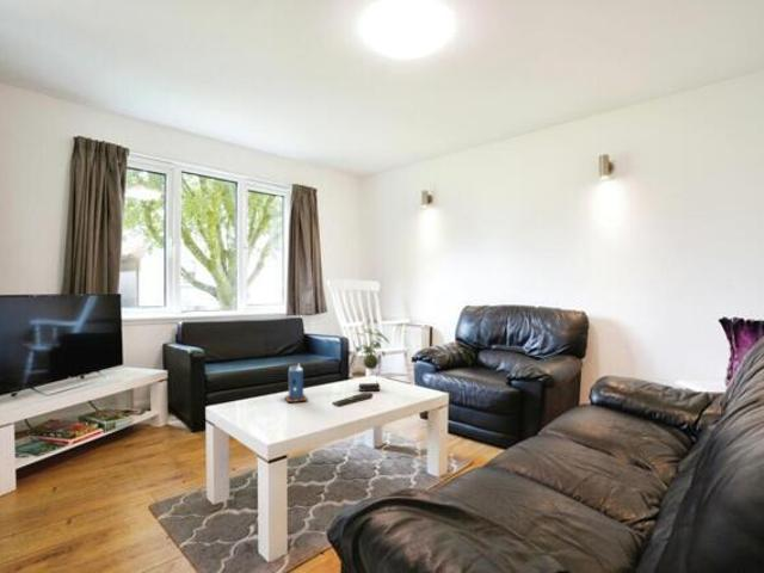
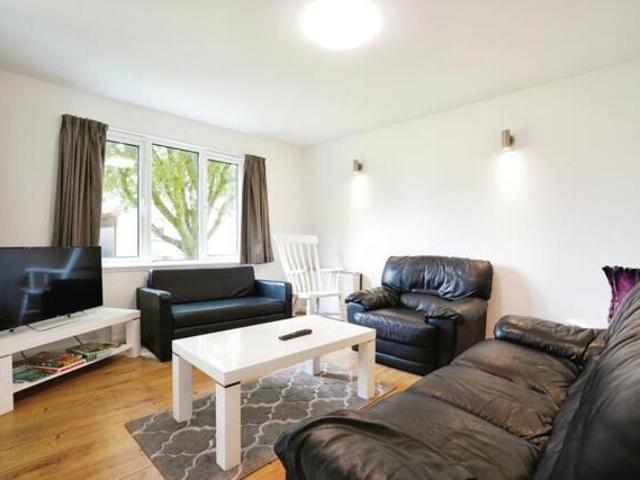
- plant [355,328,390,393]
- candle [283,363,309,403]
